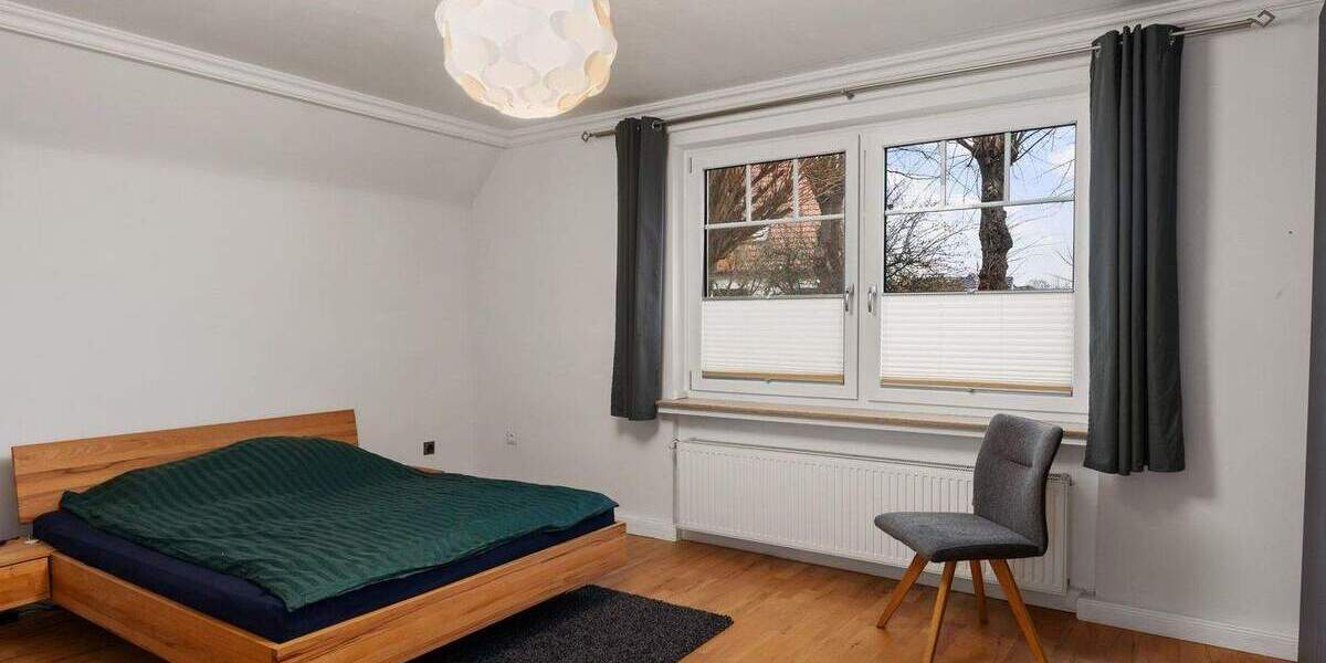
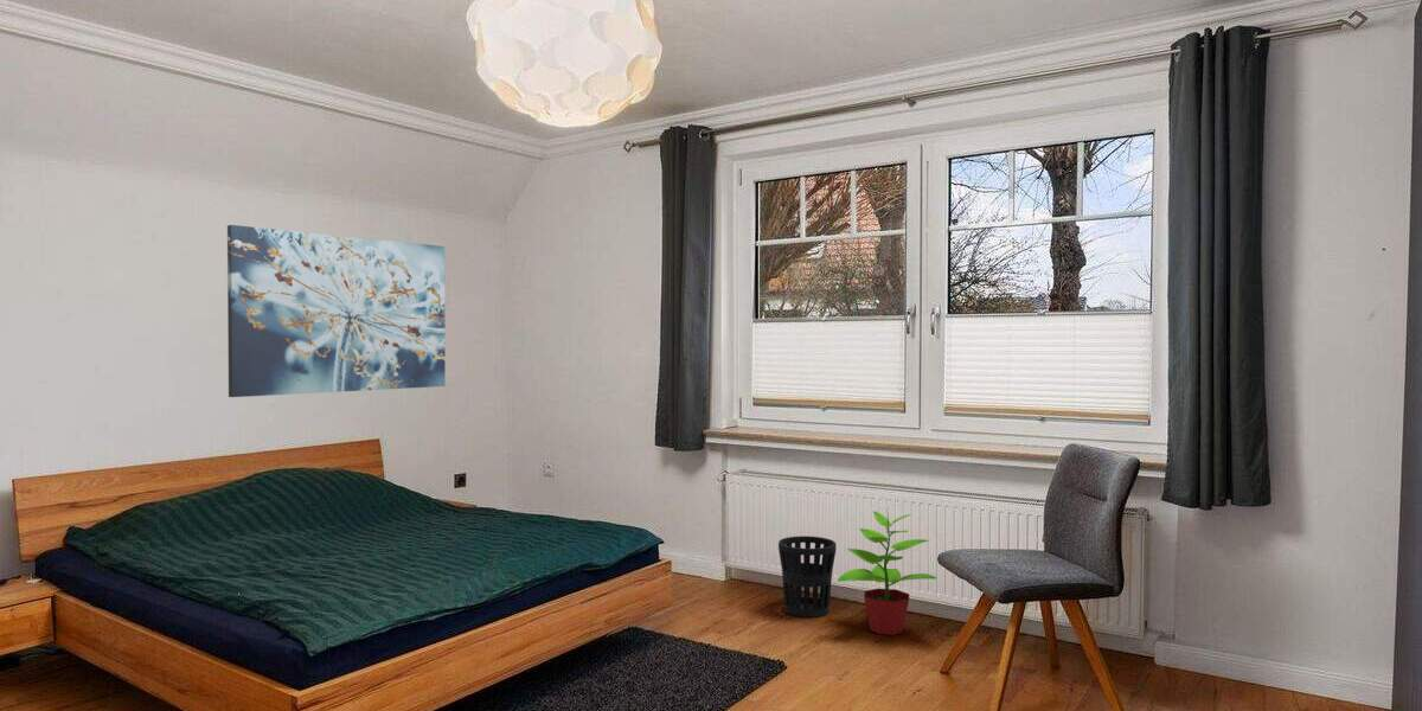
+ wall art [226,224,447,398]
+ potted plant [837,507,937,636]
+ wastebasket [777,534,838,619]
